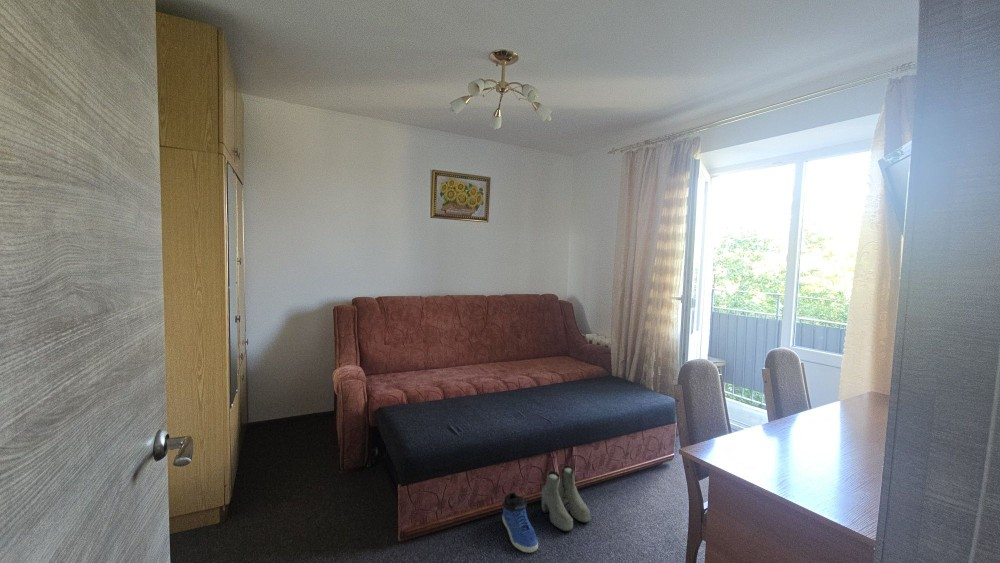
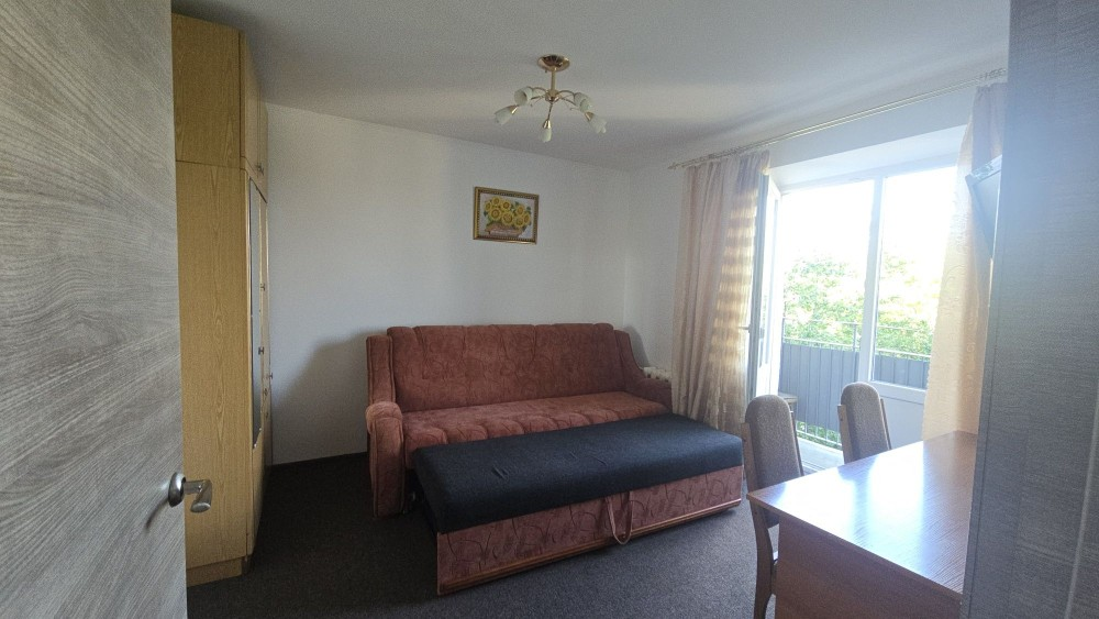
- boots [540,464,591,532]
- sneaker [501,491,539,553]
